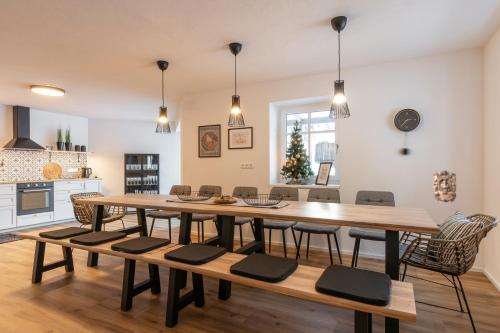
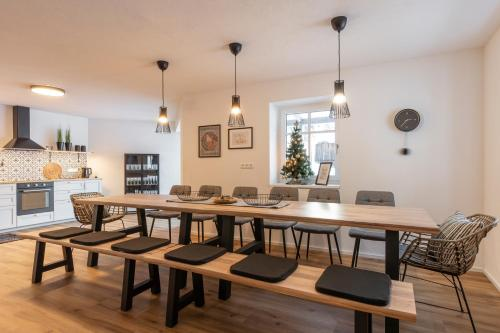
- wall ornament [432,170,457,204]
